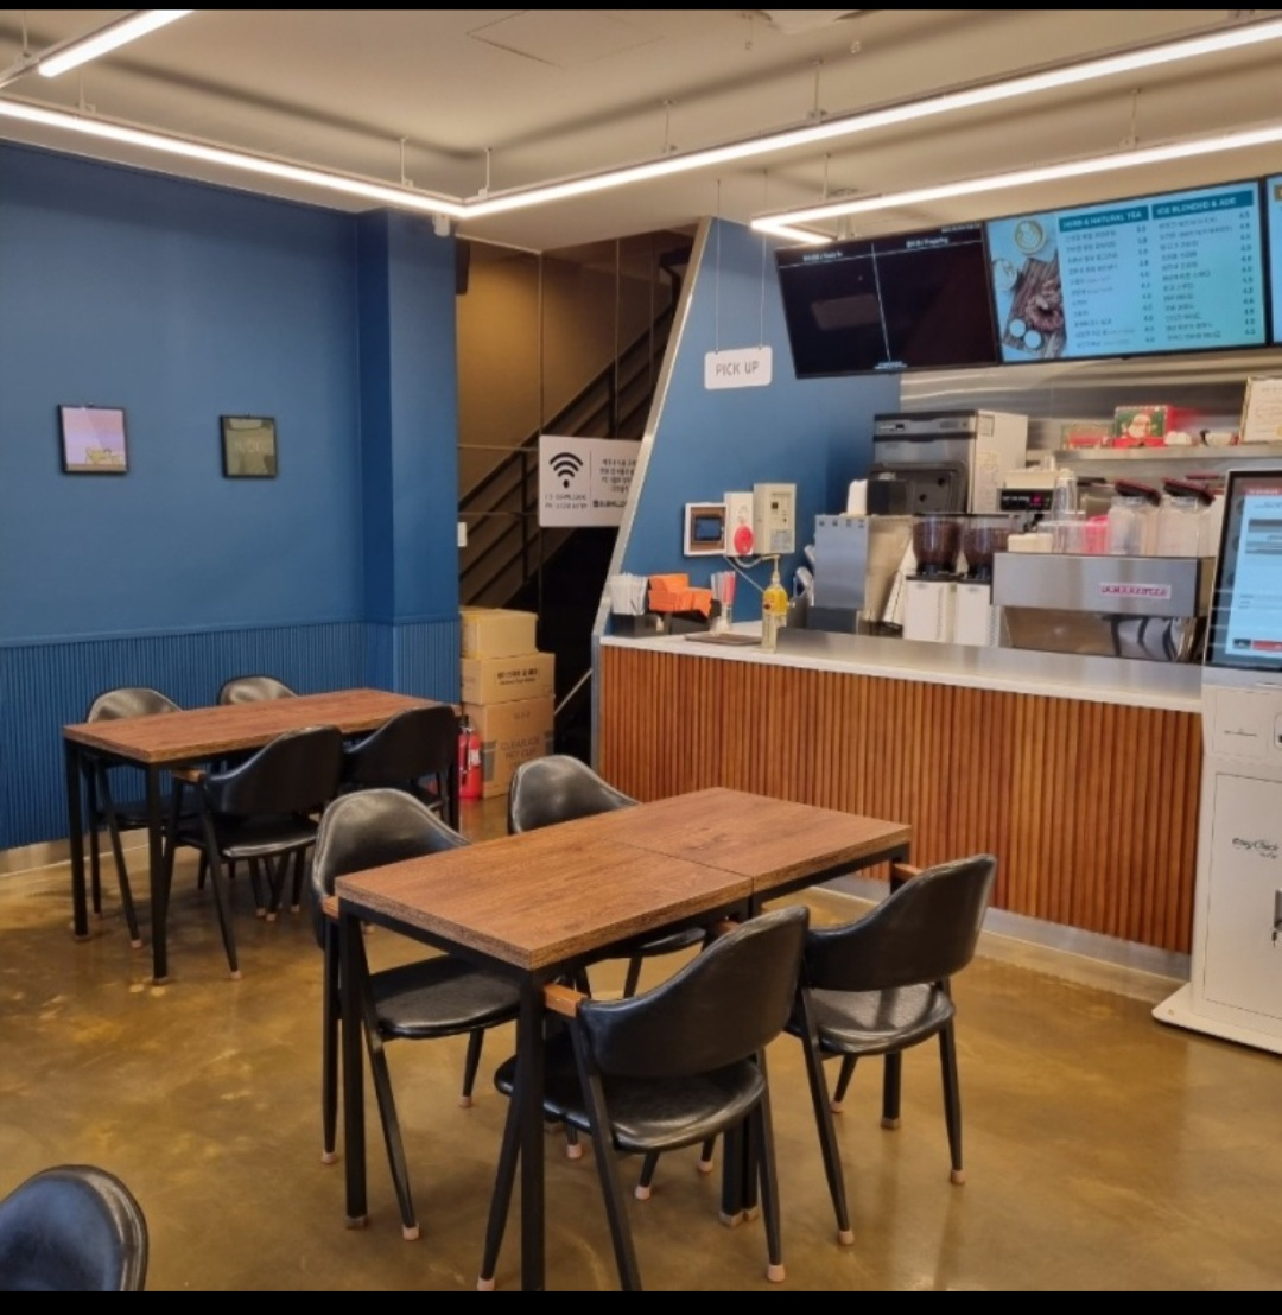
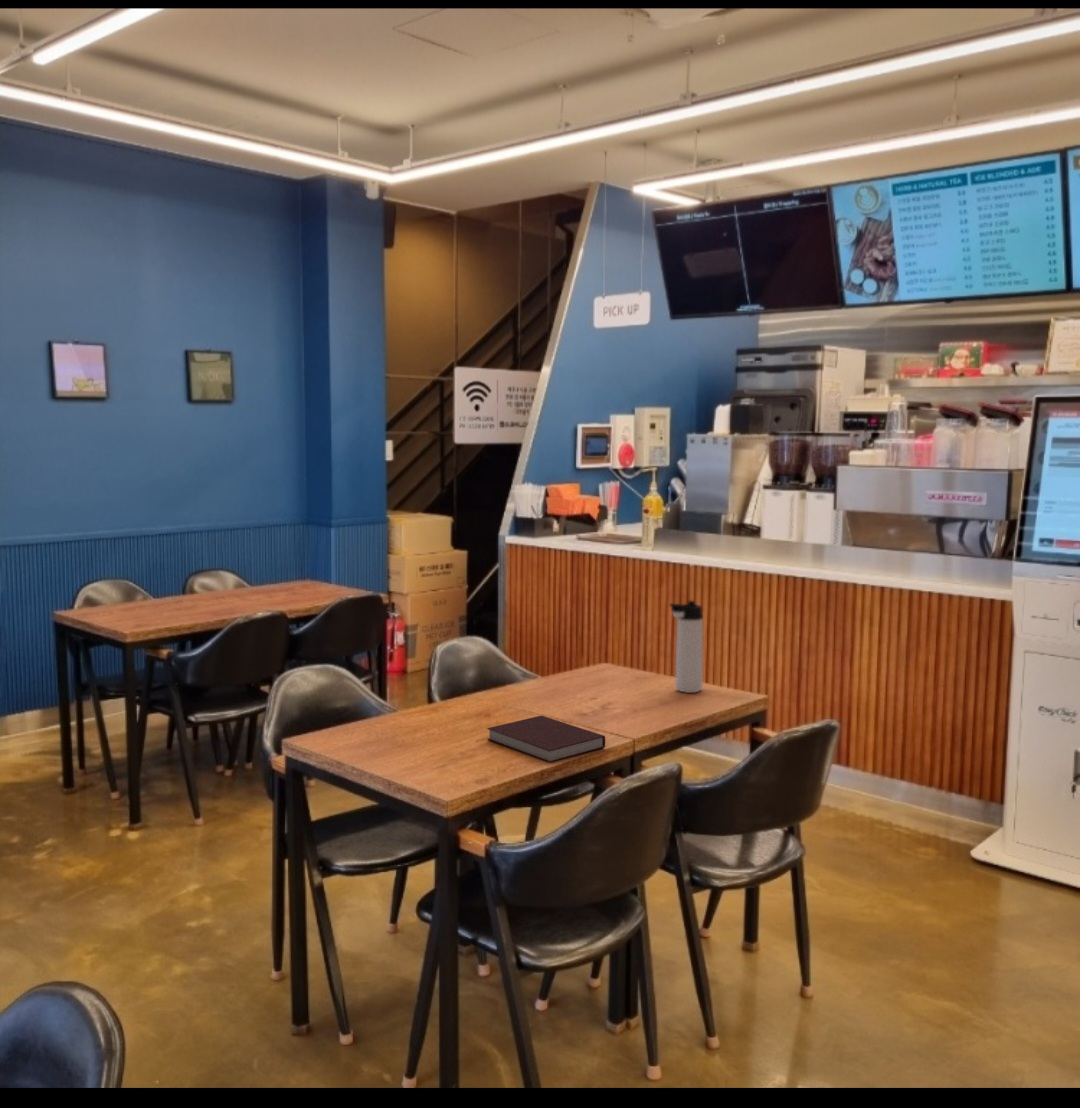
+ notebook [486,715,606,764]
+ thermos bottle [669,600,704,694]
